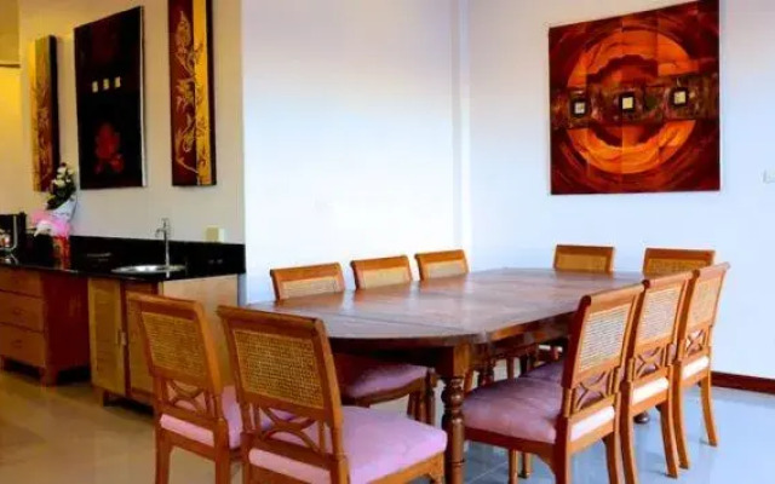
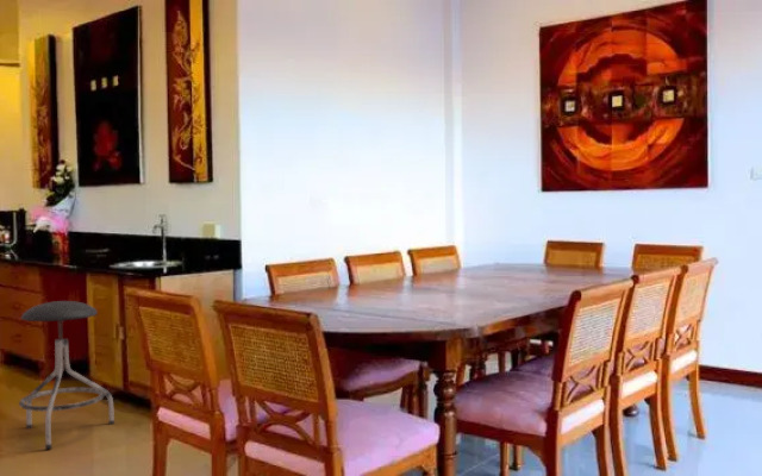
+ stool [18,300,115,450]
